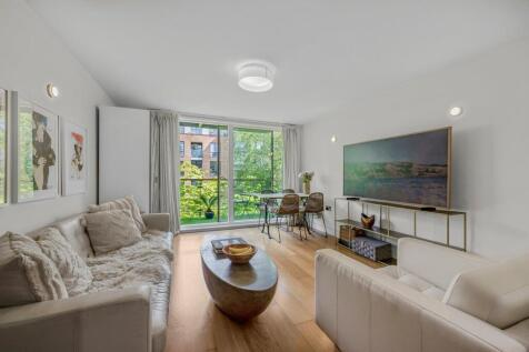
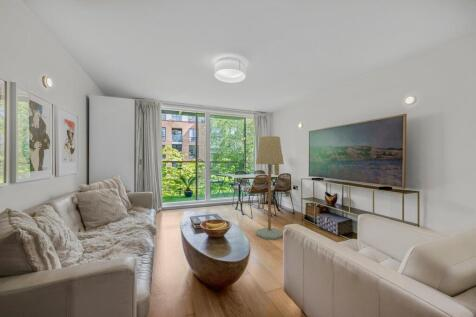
+ floor lamp [255,135,285,240]
